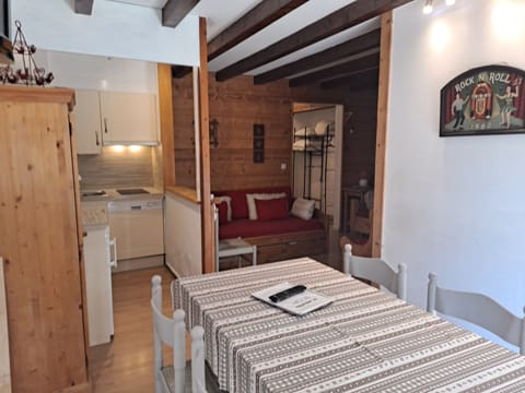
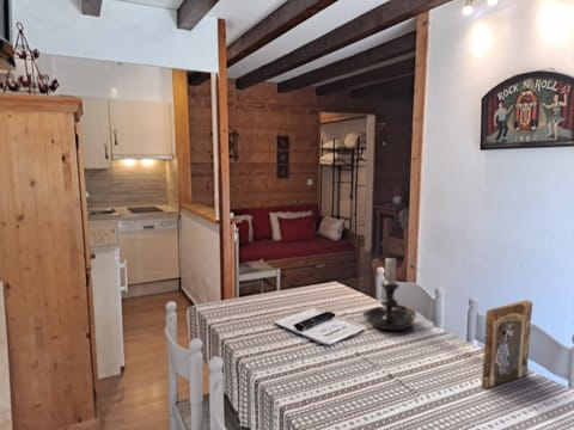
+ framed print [481,299,533,389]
+ candle holder [361,254,415,332]
